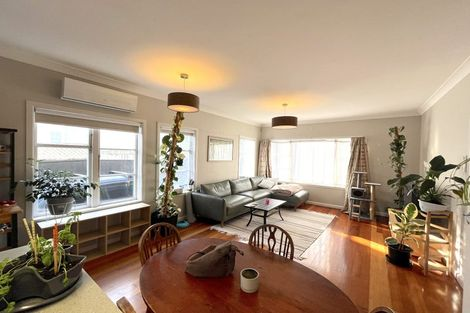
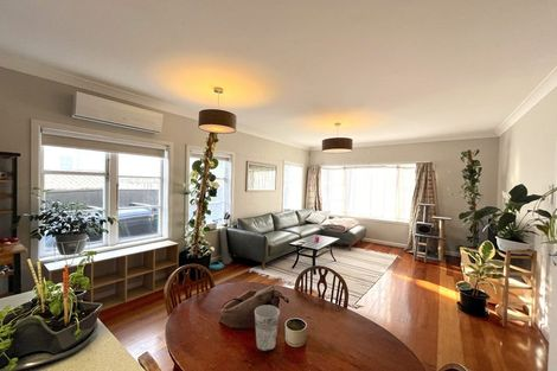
+ cup [254,305,281,352]
